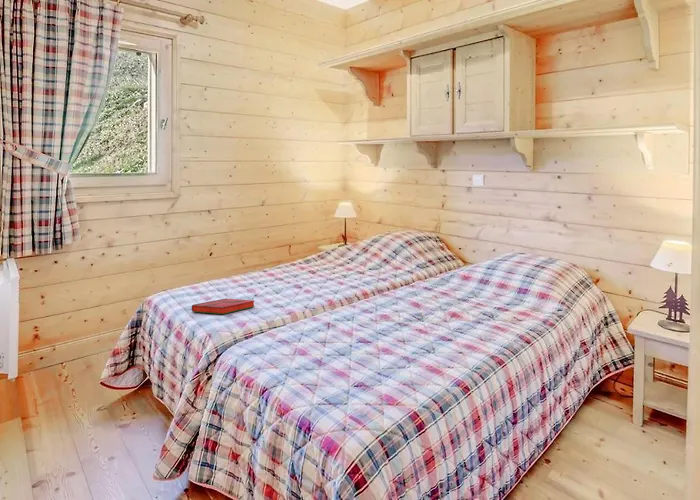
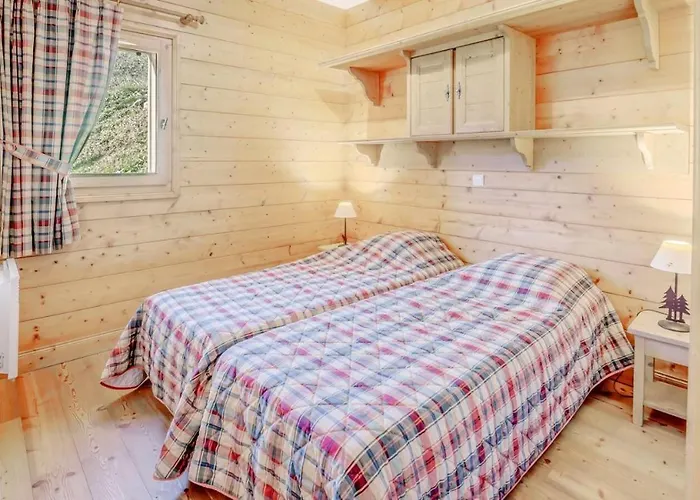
- hardback book [191,297,256,315]
